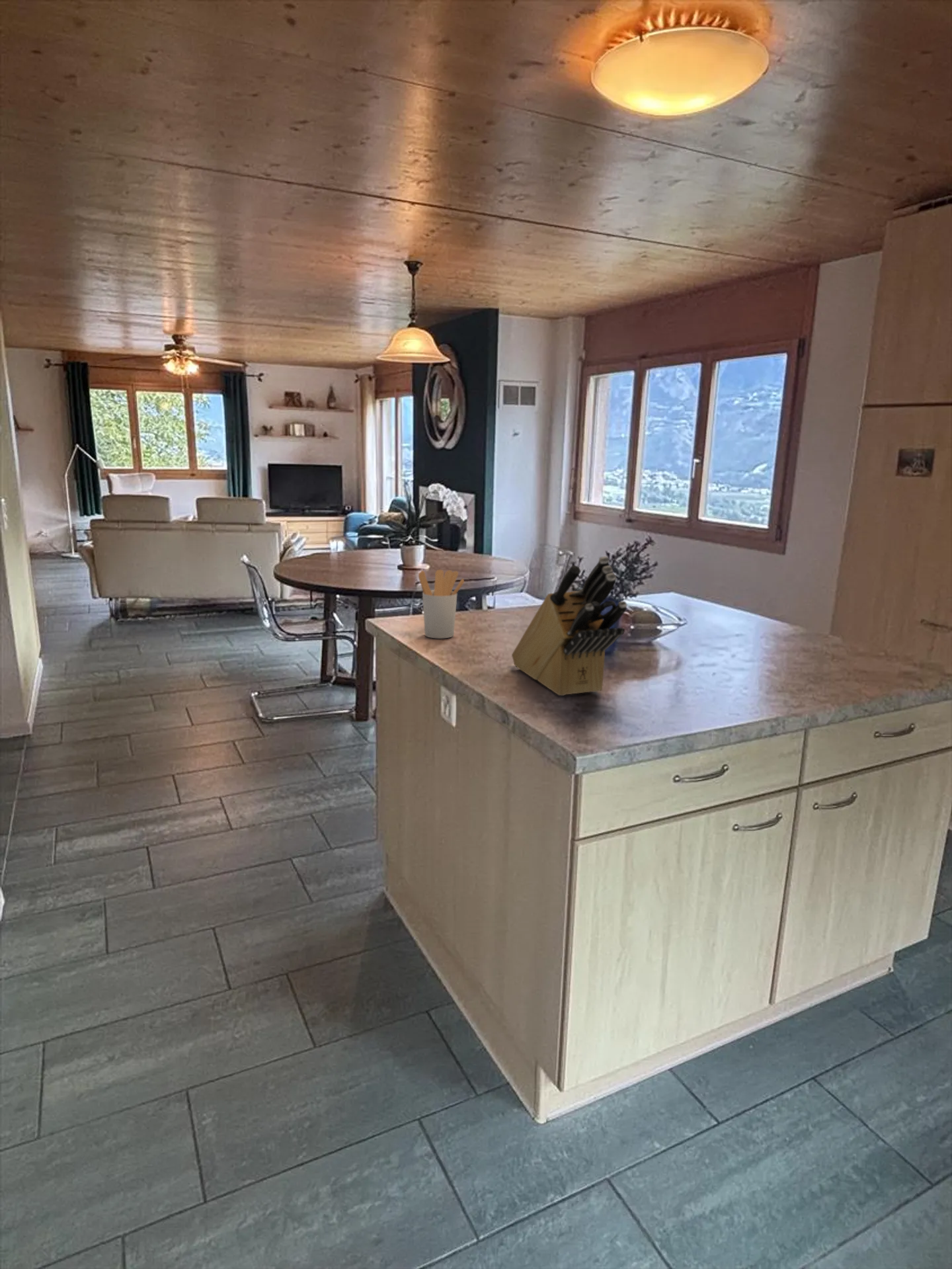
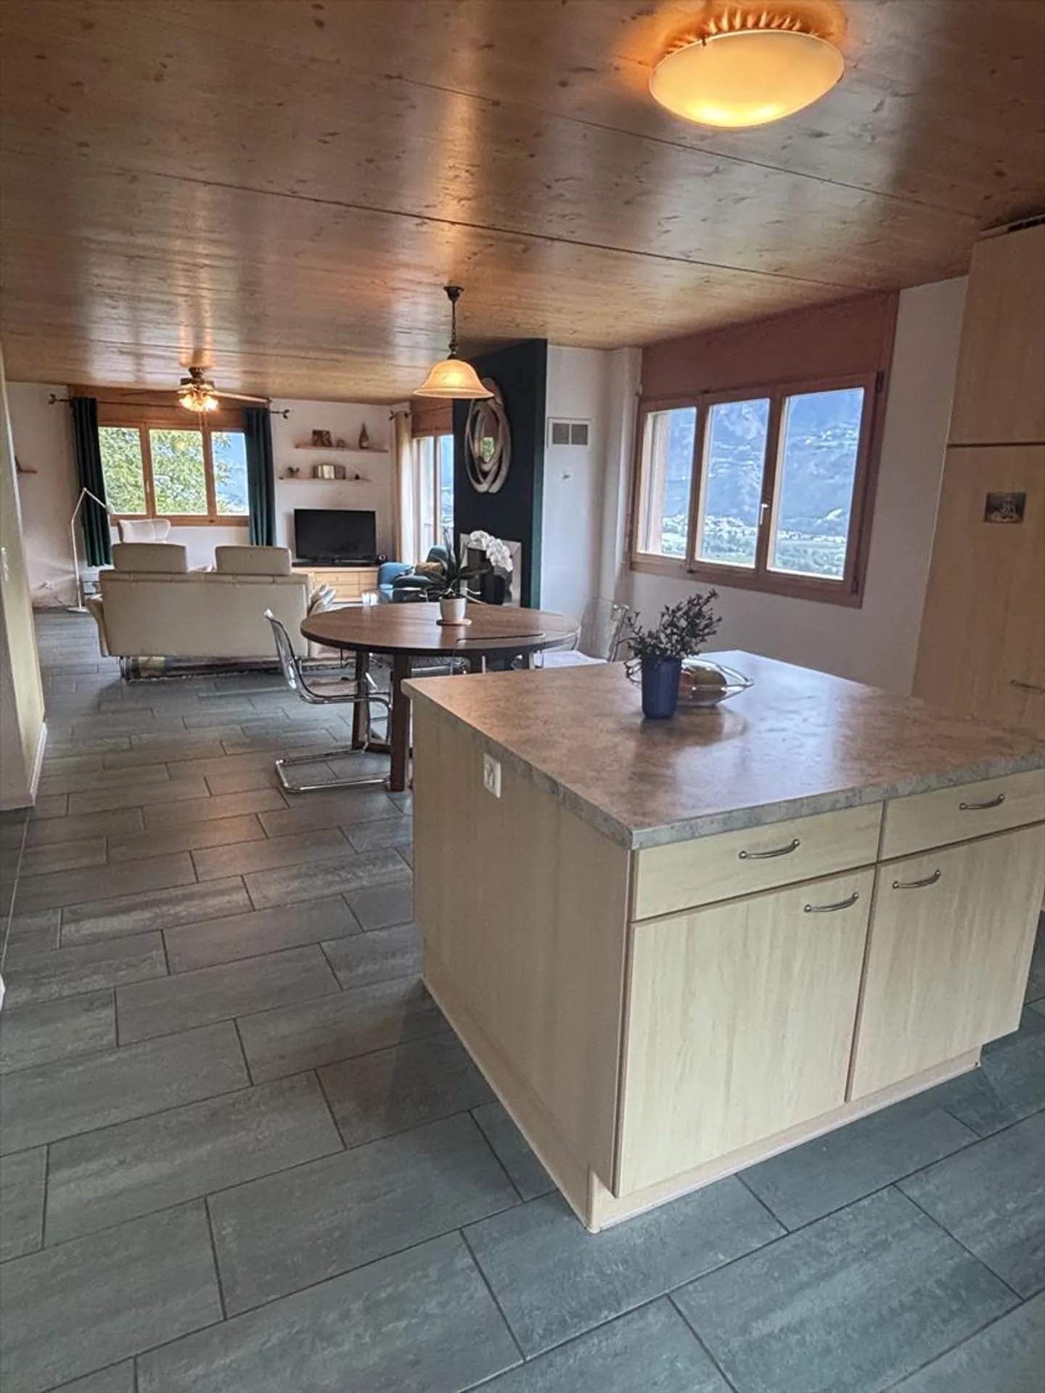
- utensil holder [418,569,465,639]
- knife block [511,555,627,696]
